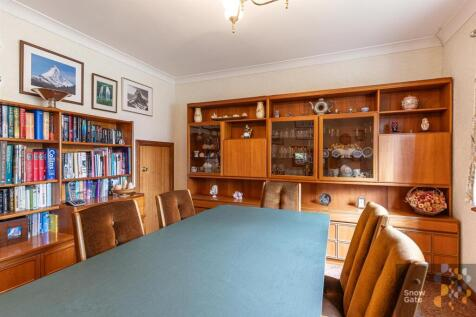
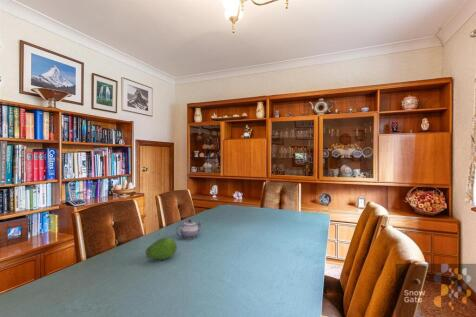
+ fruit [144,237,178,260]
+ teapot [175,218,203,240]
